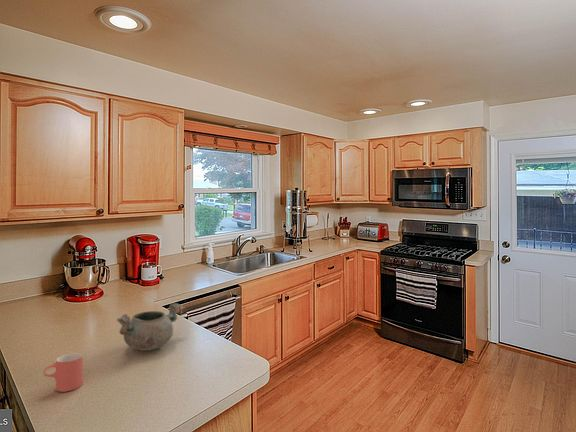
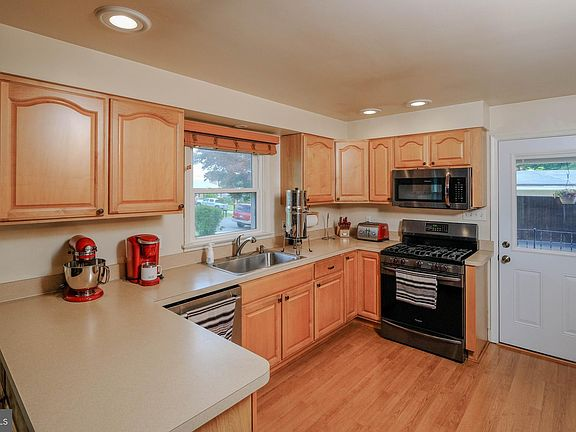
- bowl [116,302,181,352]
- cup [42,352,84,393]
